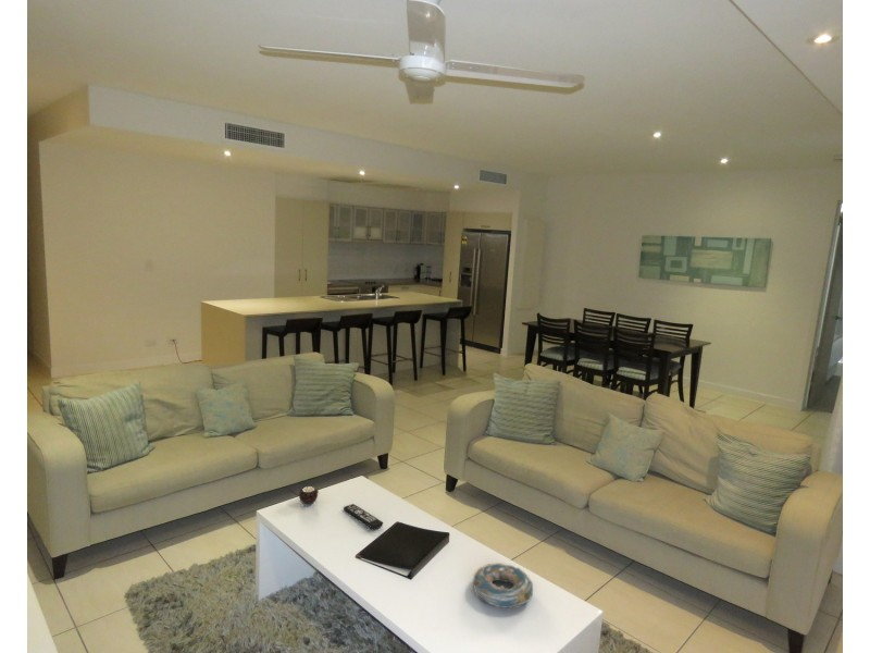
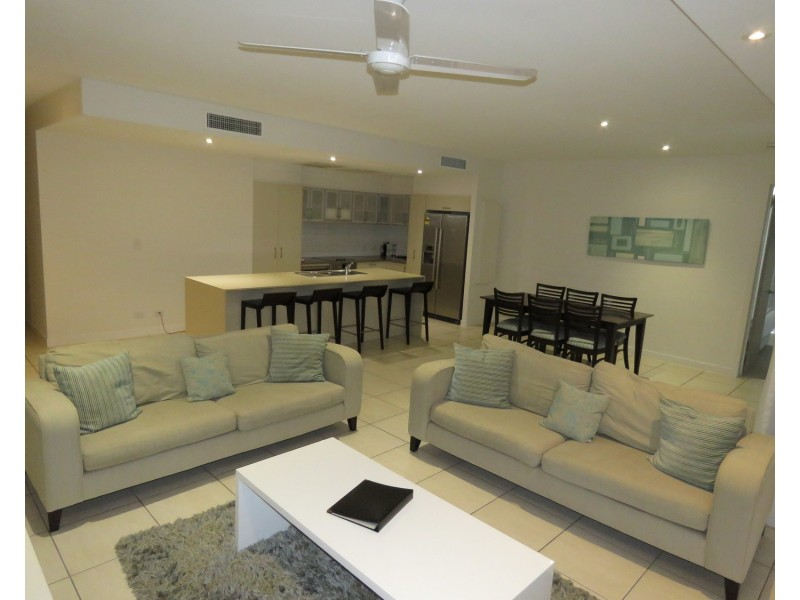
- decorative bowl [472,562,534,611]
- remote control [343,503,384,530]
- candle [298,485,320,507]
